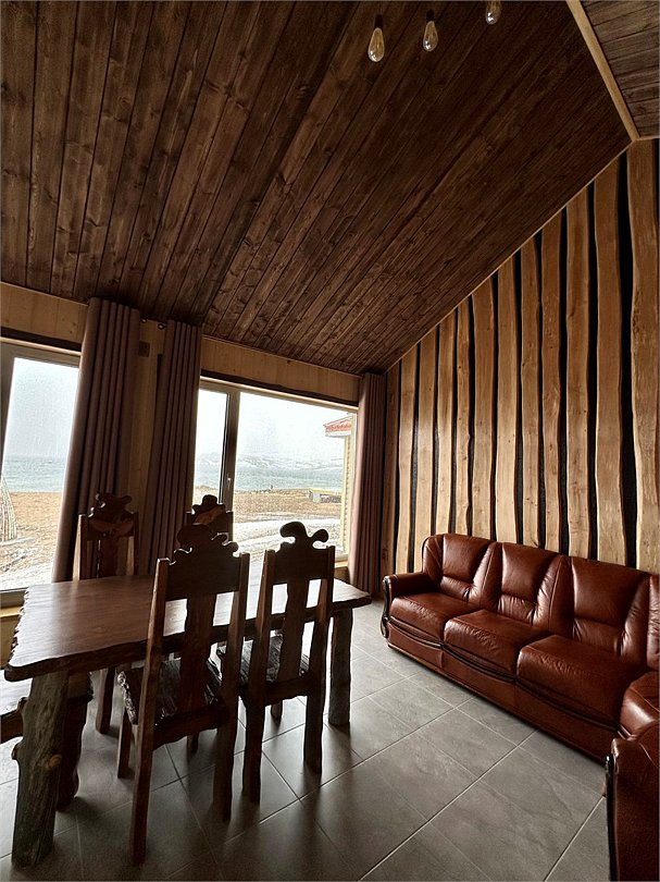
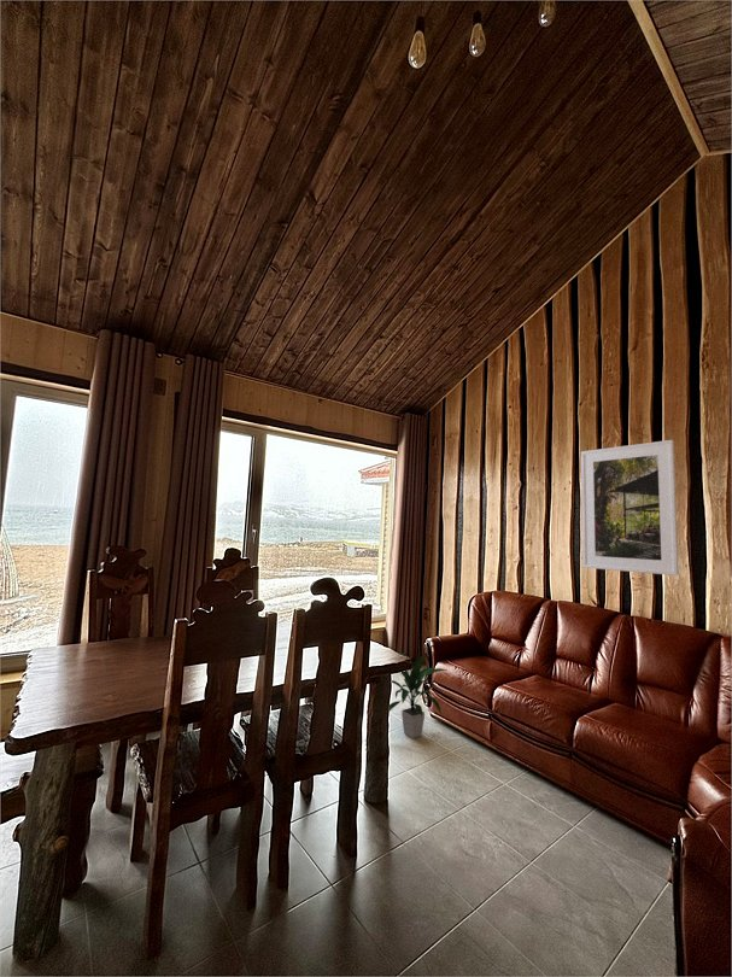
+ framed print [580,439,680,577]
+ indoor plant [388,651,450,739]
